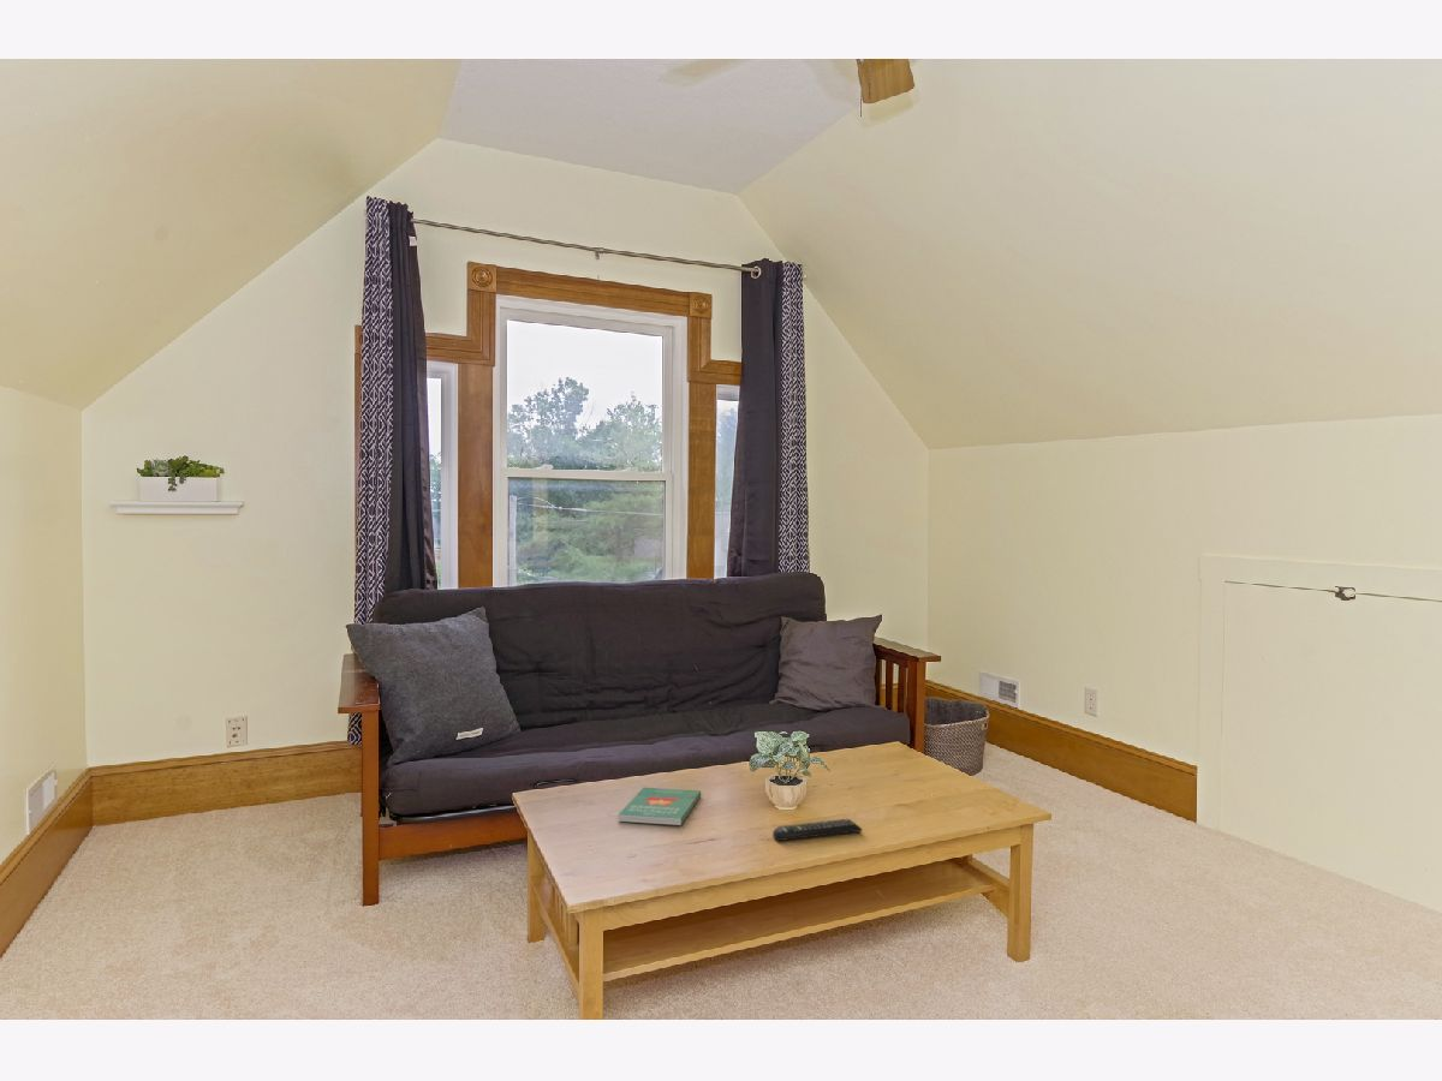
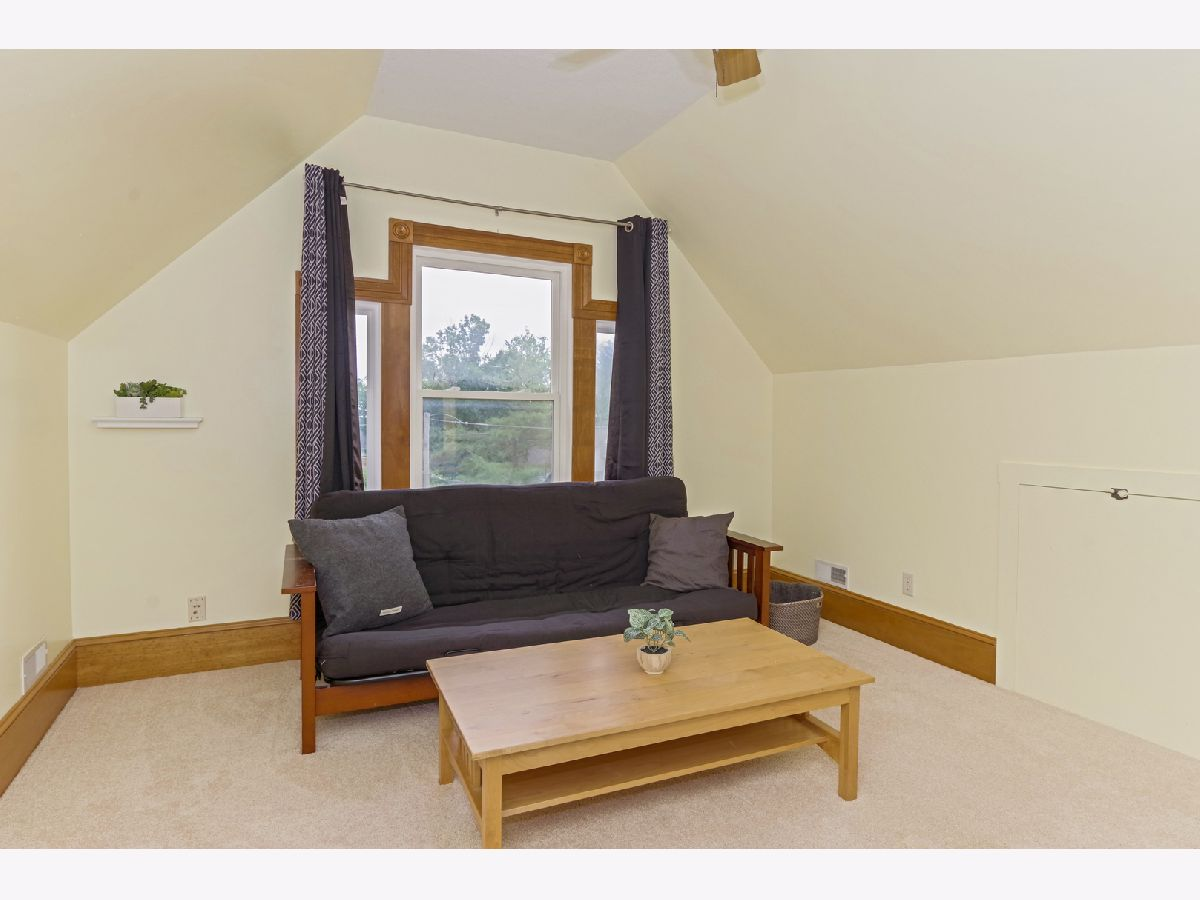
- remote control [771,818,863,842]
- book [618,787,702,826]
